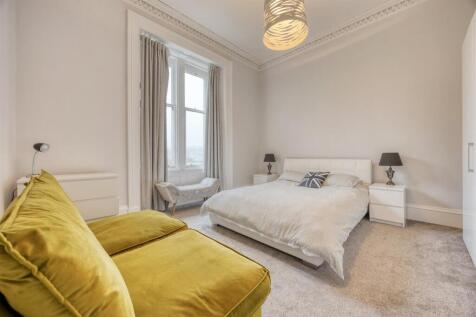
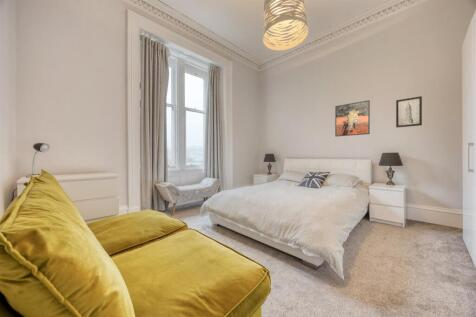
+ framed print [334,99,371,137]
+ wall art [395,95,423,128]
